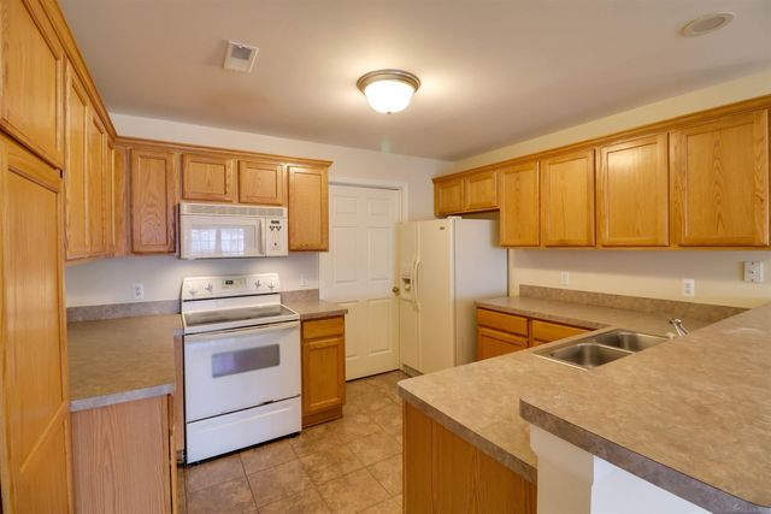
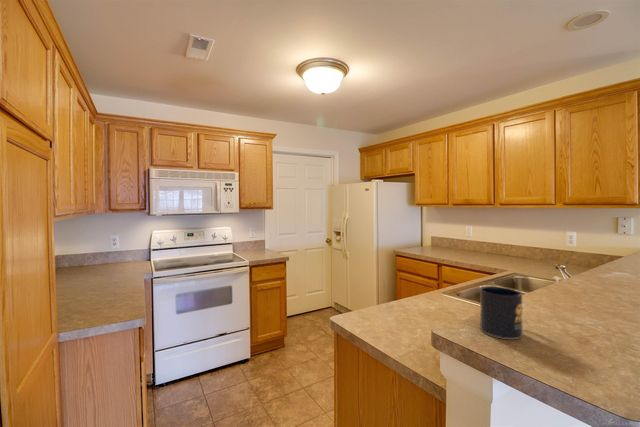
+ mug [479,286,524,340]
